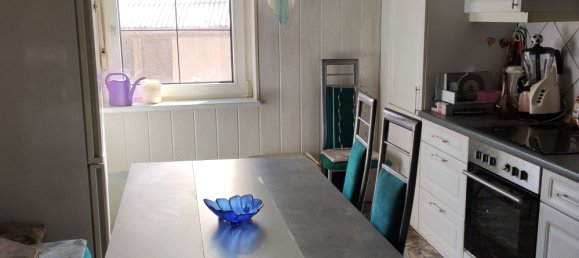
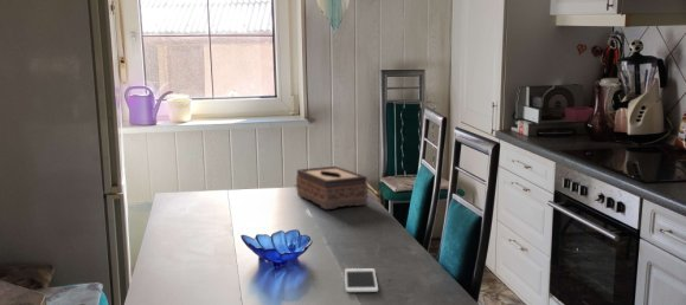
+ cell phone [344,267,379,293]
+ tissue box [295,166,368,210]
